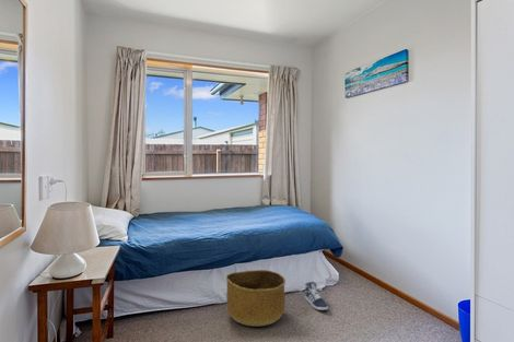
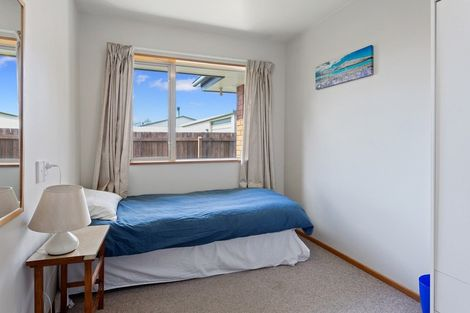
- sneaker [304,281,329,311]
- basket [225,269,287,328]
